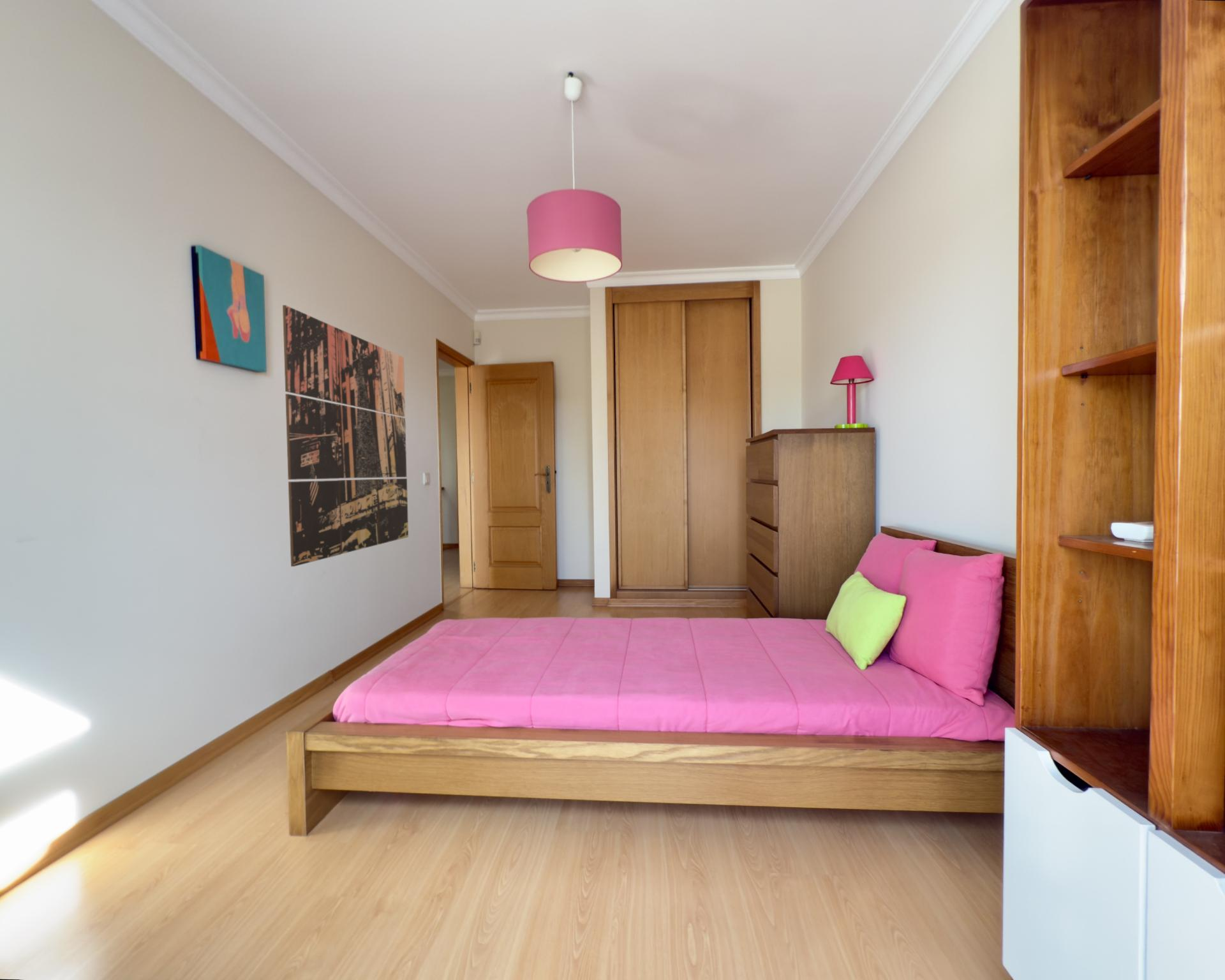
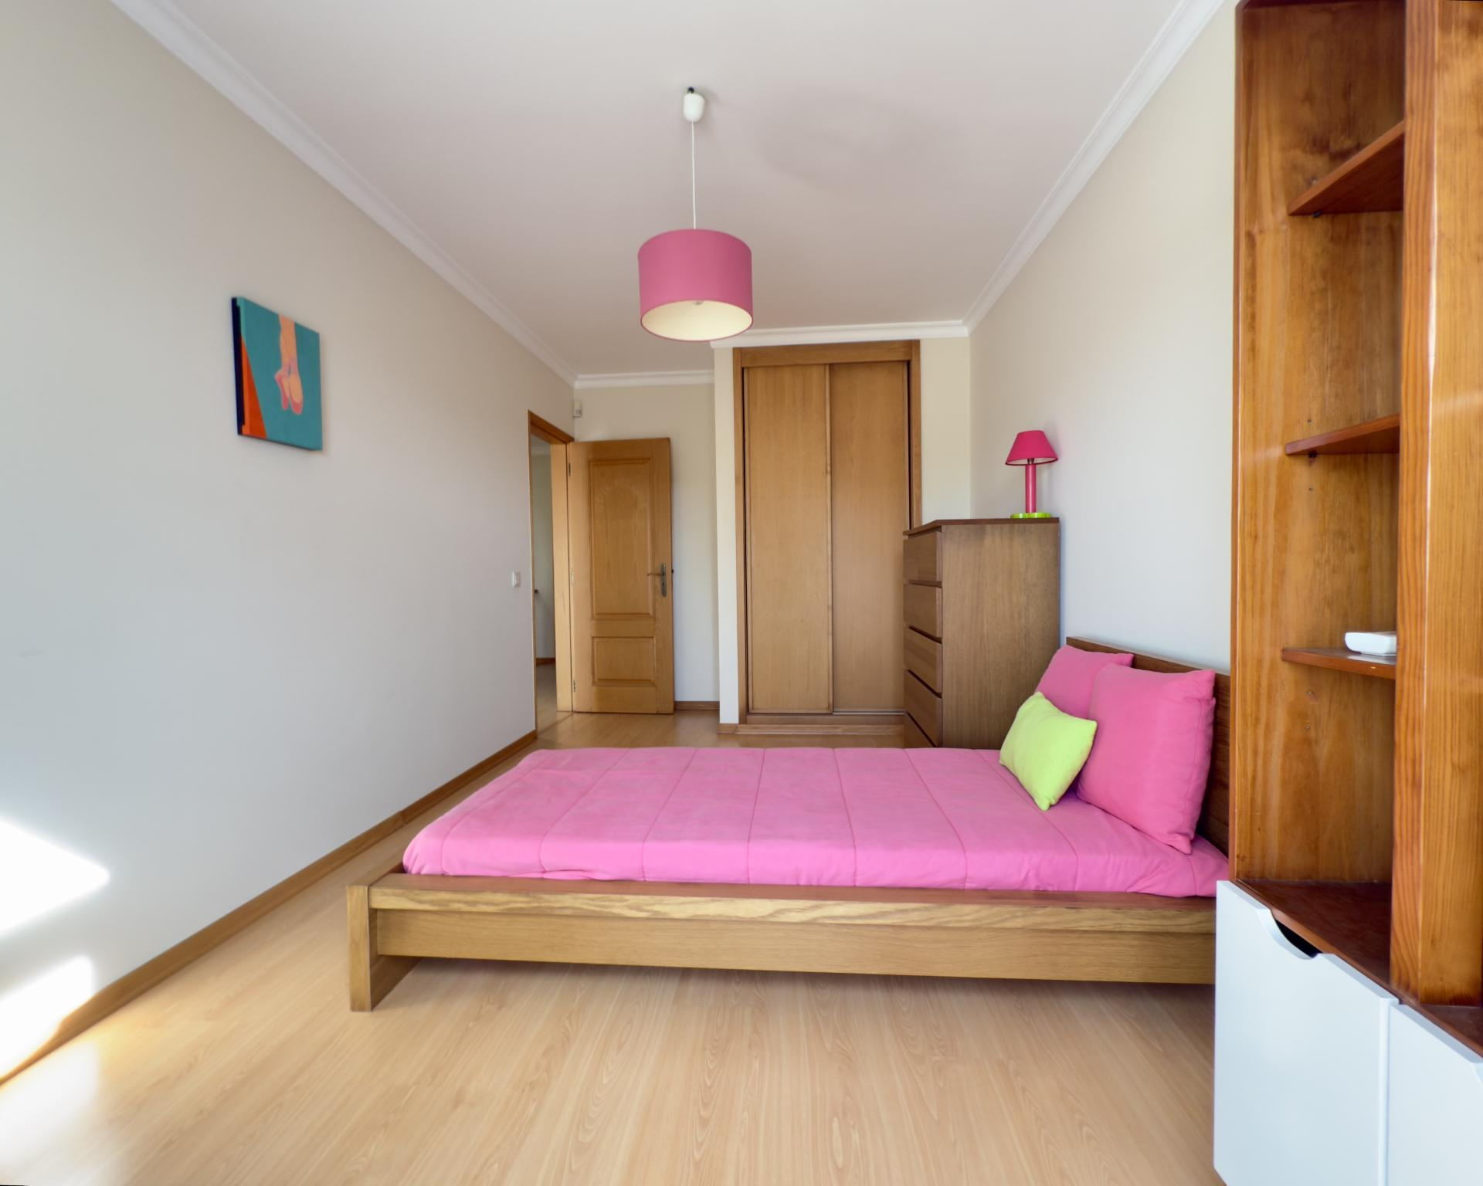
- wall art [282,304,409,567]
